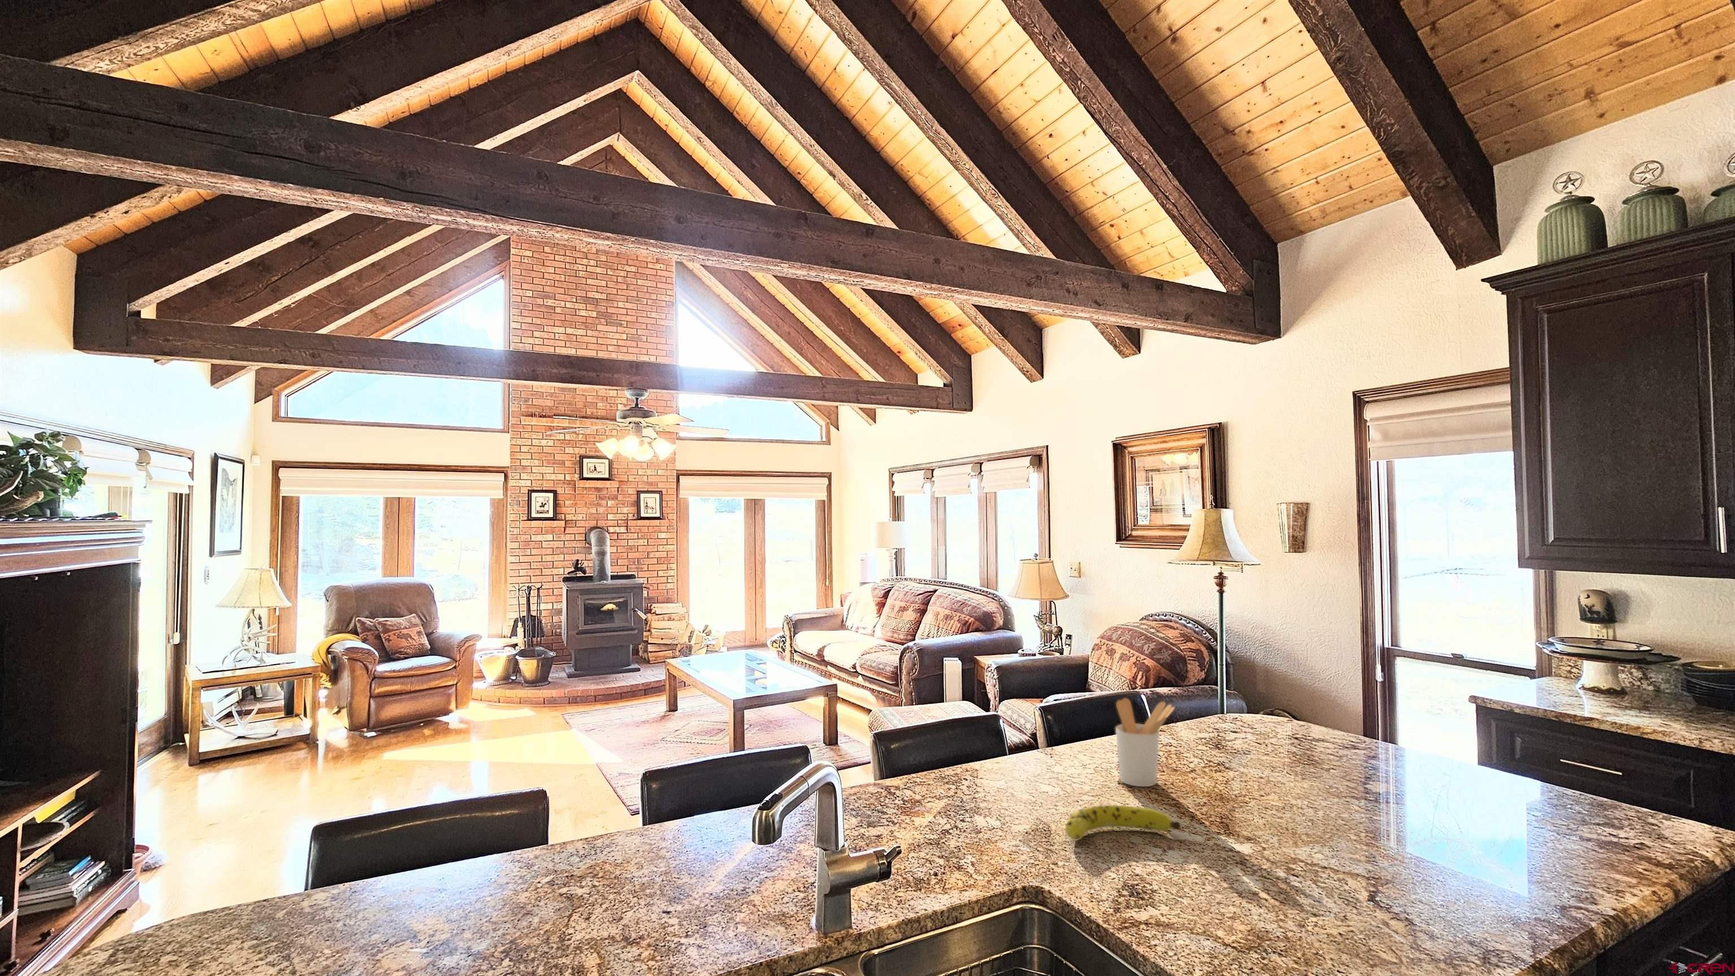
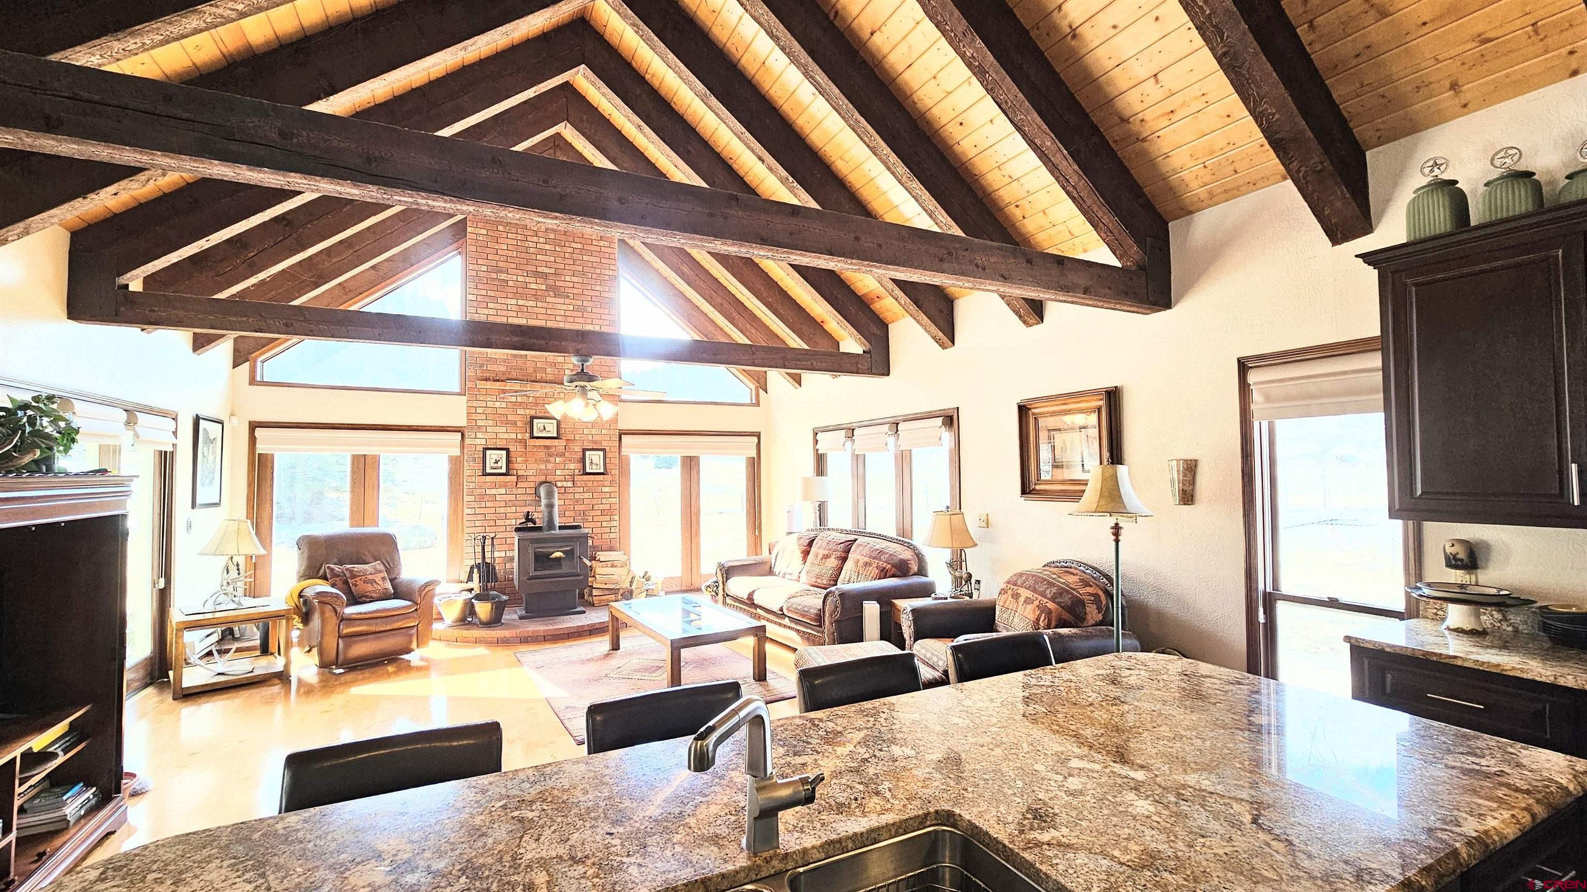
- fruit [1064,804,1182,841]
- utensil holder [1115,697,1175,788]
